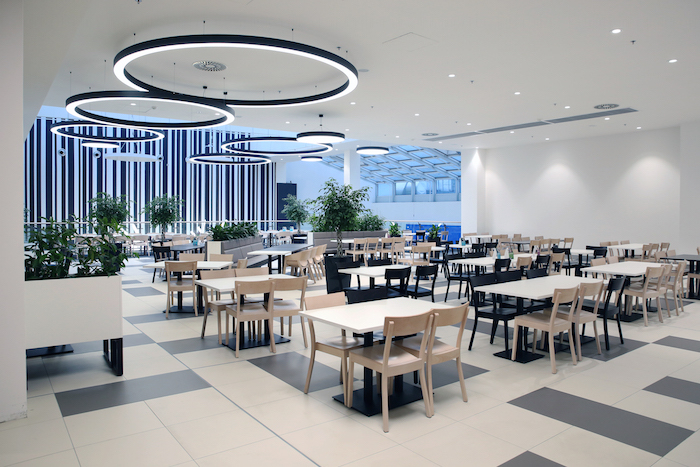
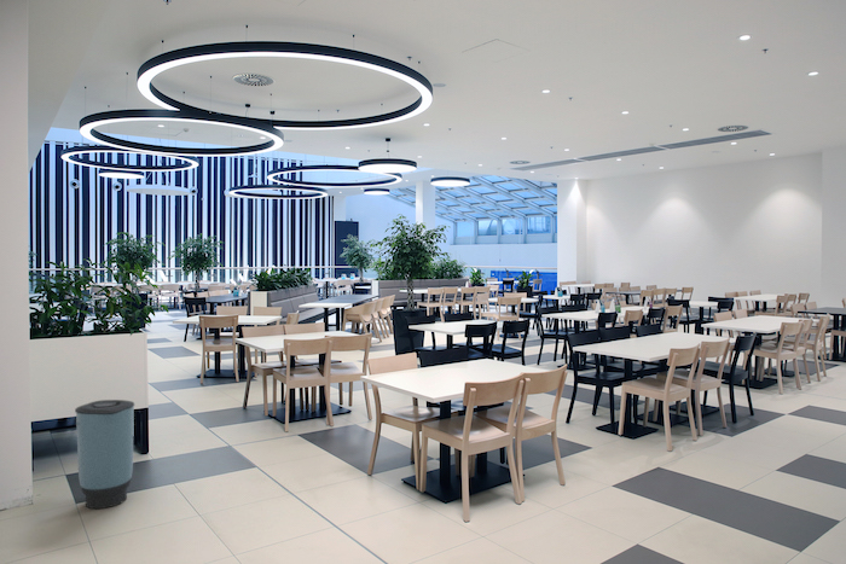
+ trash can [74,399,135,510]
